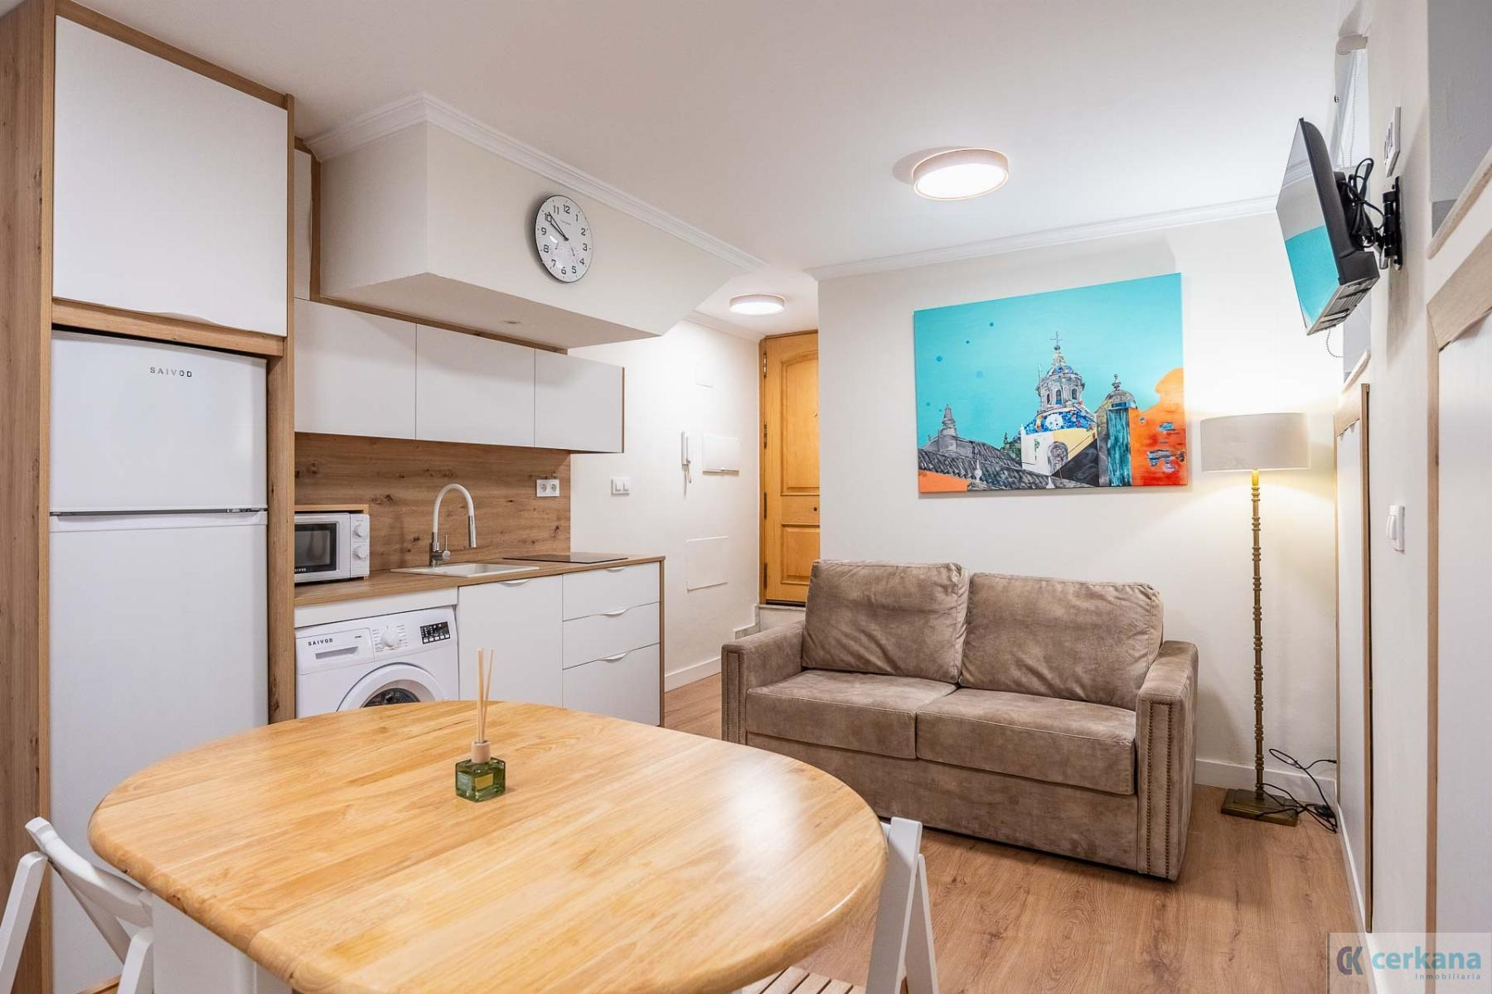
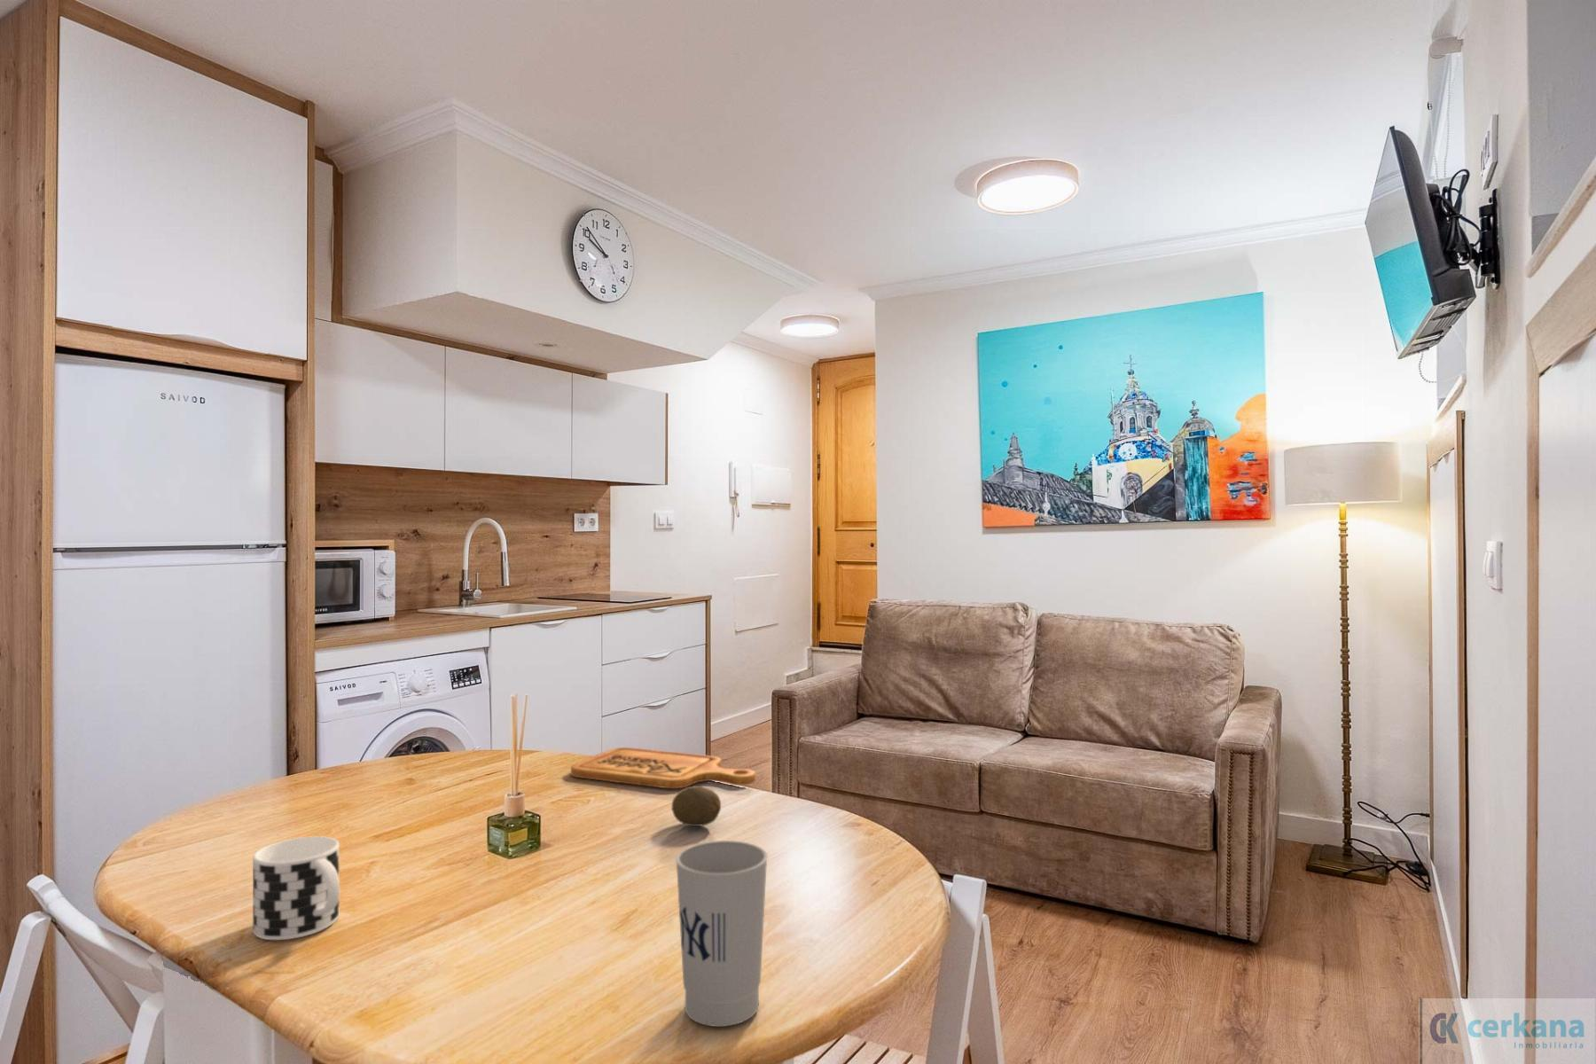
+ cup [252,835,341,940]
+ fruit [671,785,722,828]
+ cup [674,840,768,1027]
+ cutting board [570,747,756,790]
